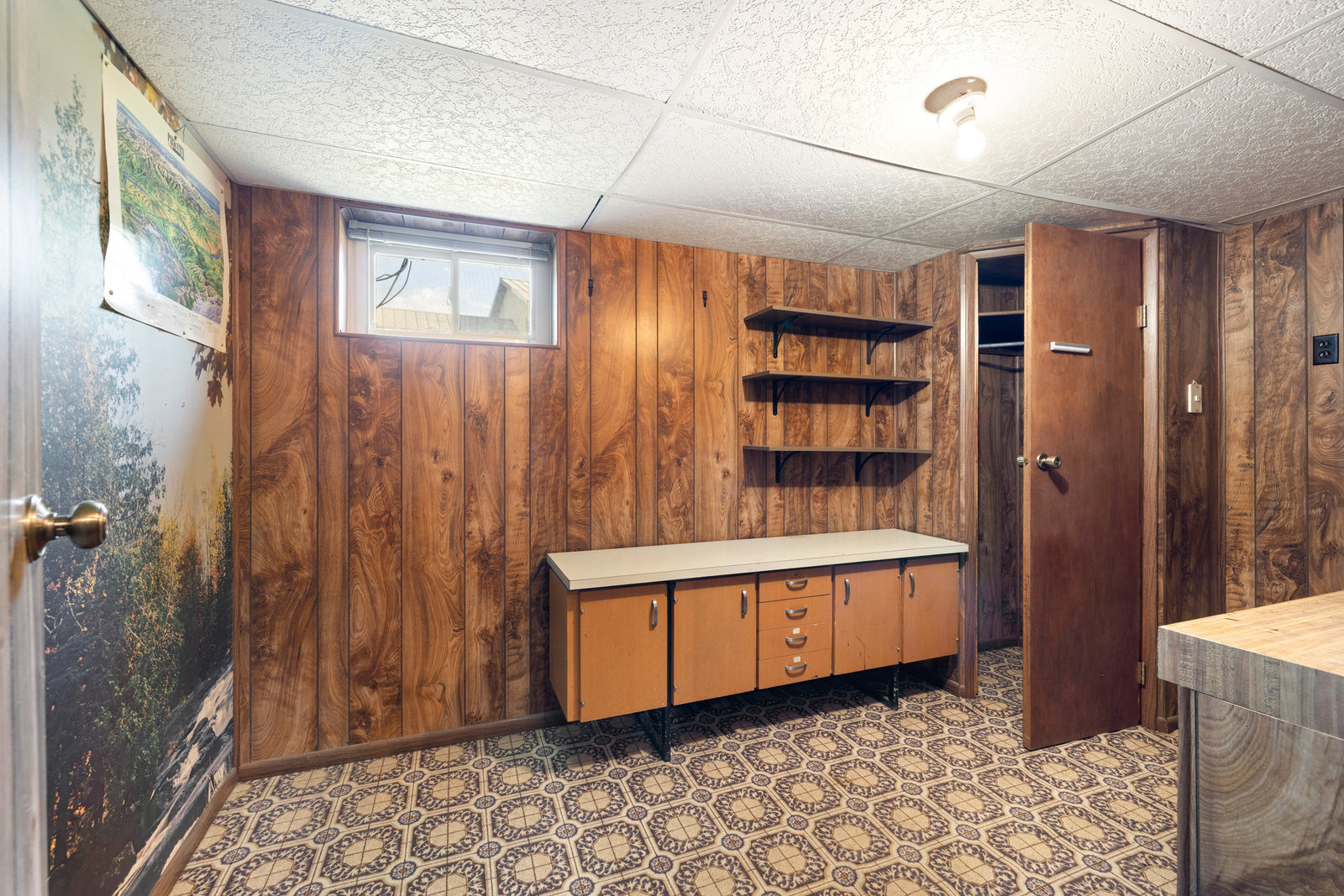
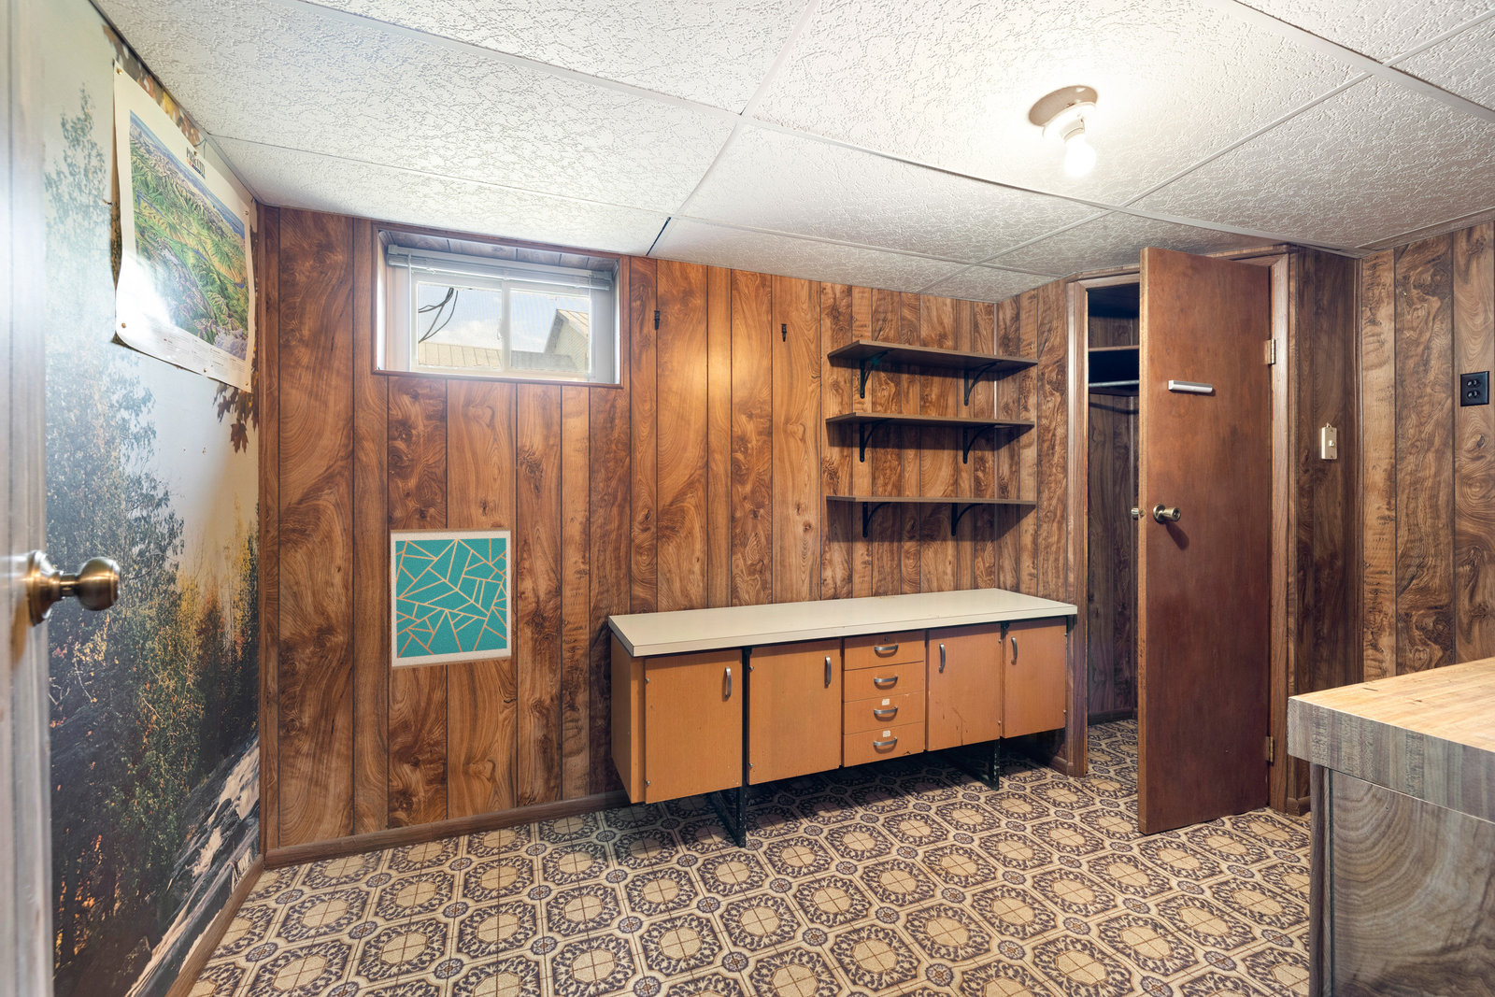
+ wall art [389,526,512,671]
